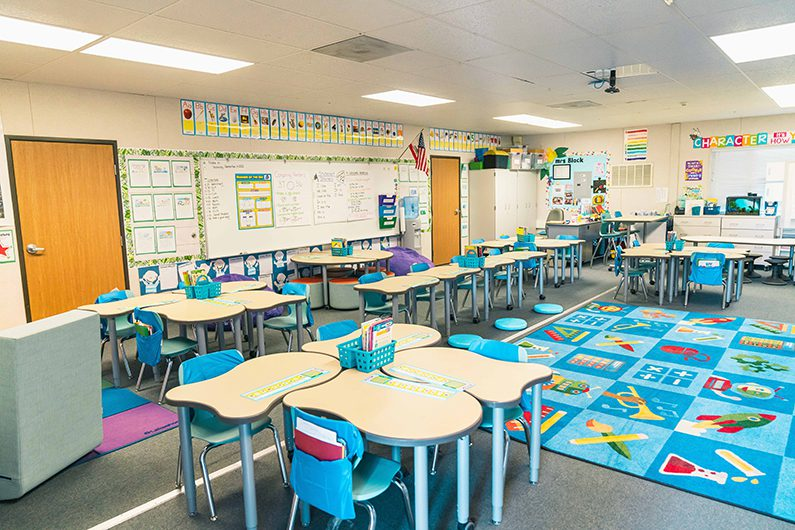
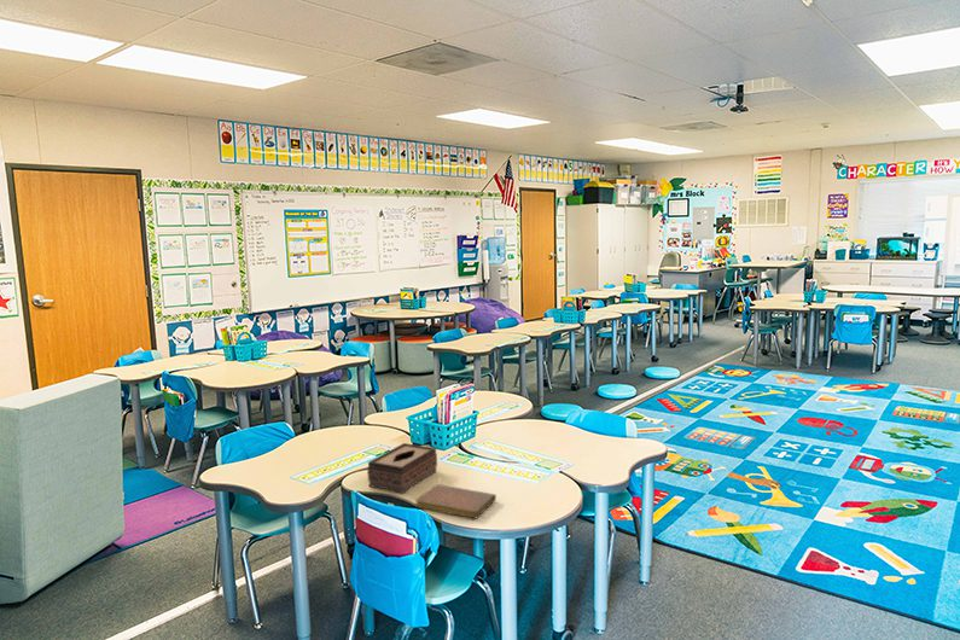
+ tissue box [366,442,438,494]
+ notebook [414,483,498,520]
